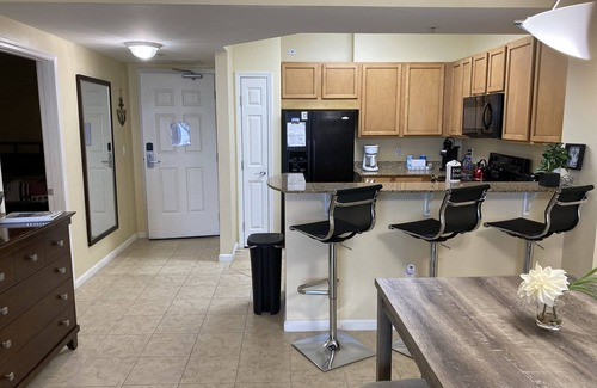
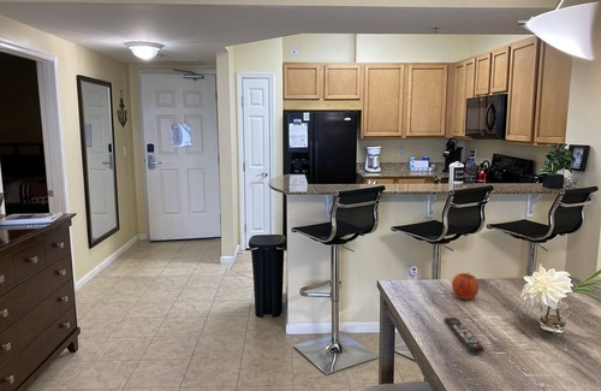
+ fruit [451,271,480,301]
+ remote control [442,316,486,354]
